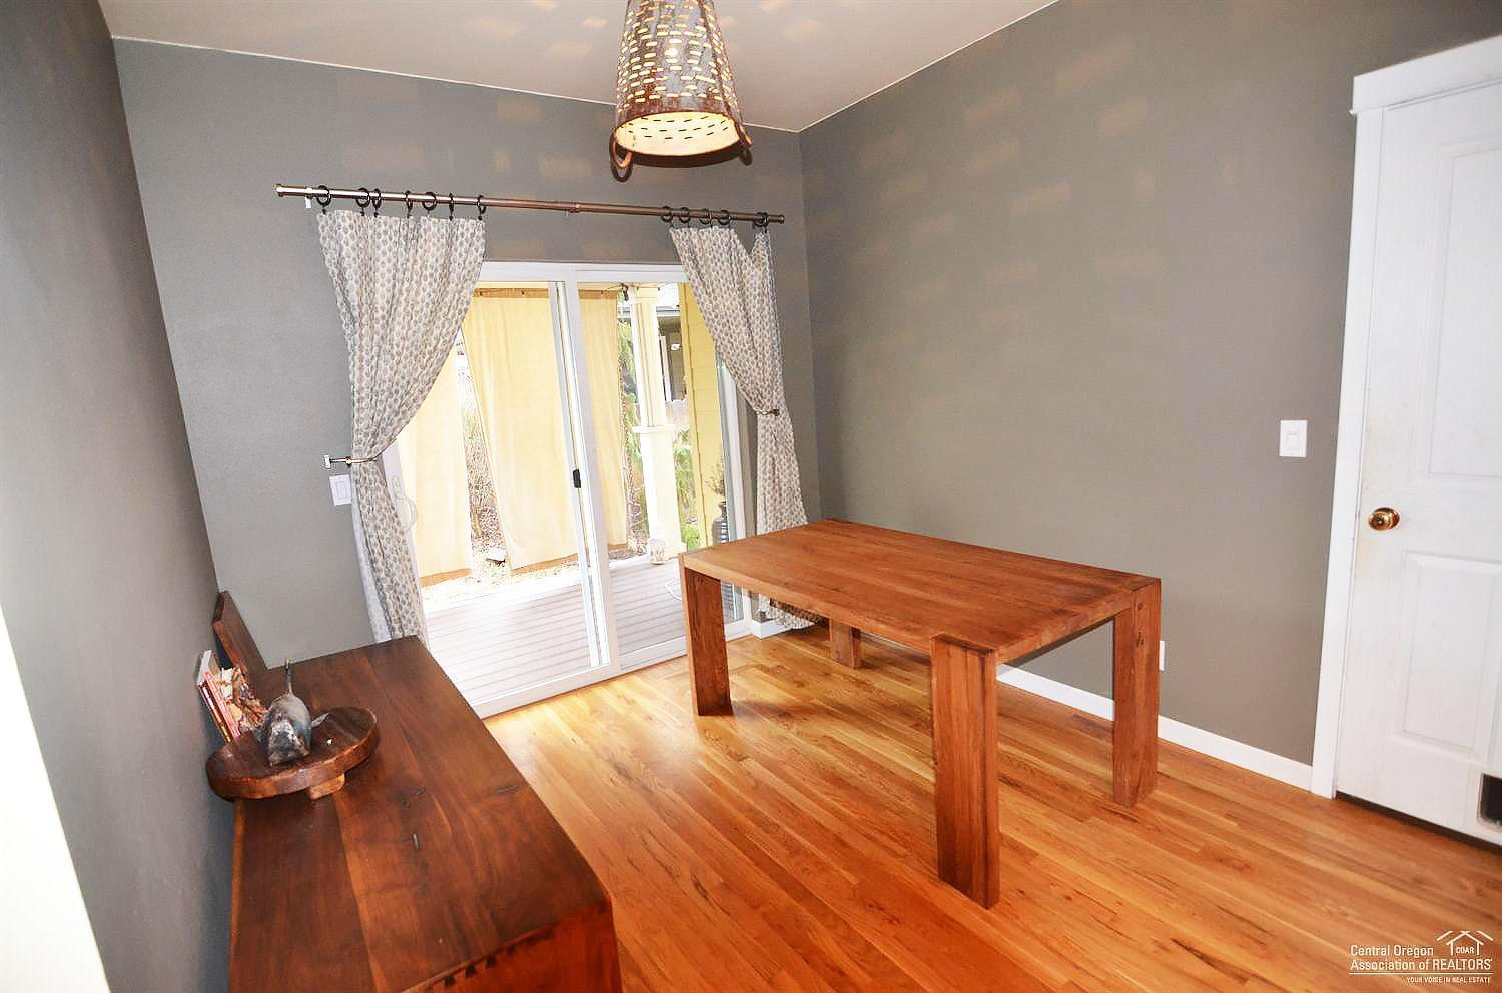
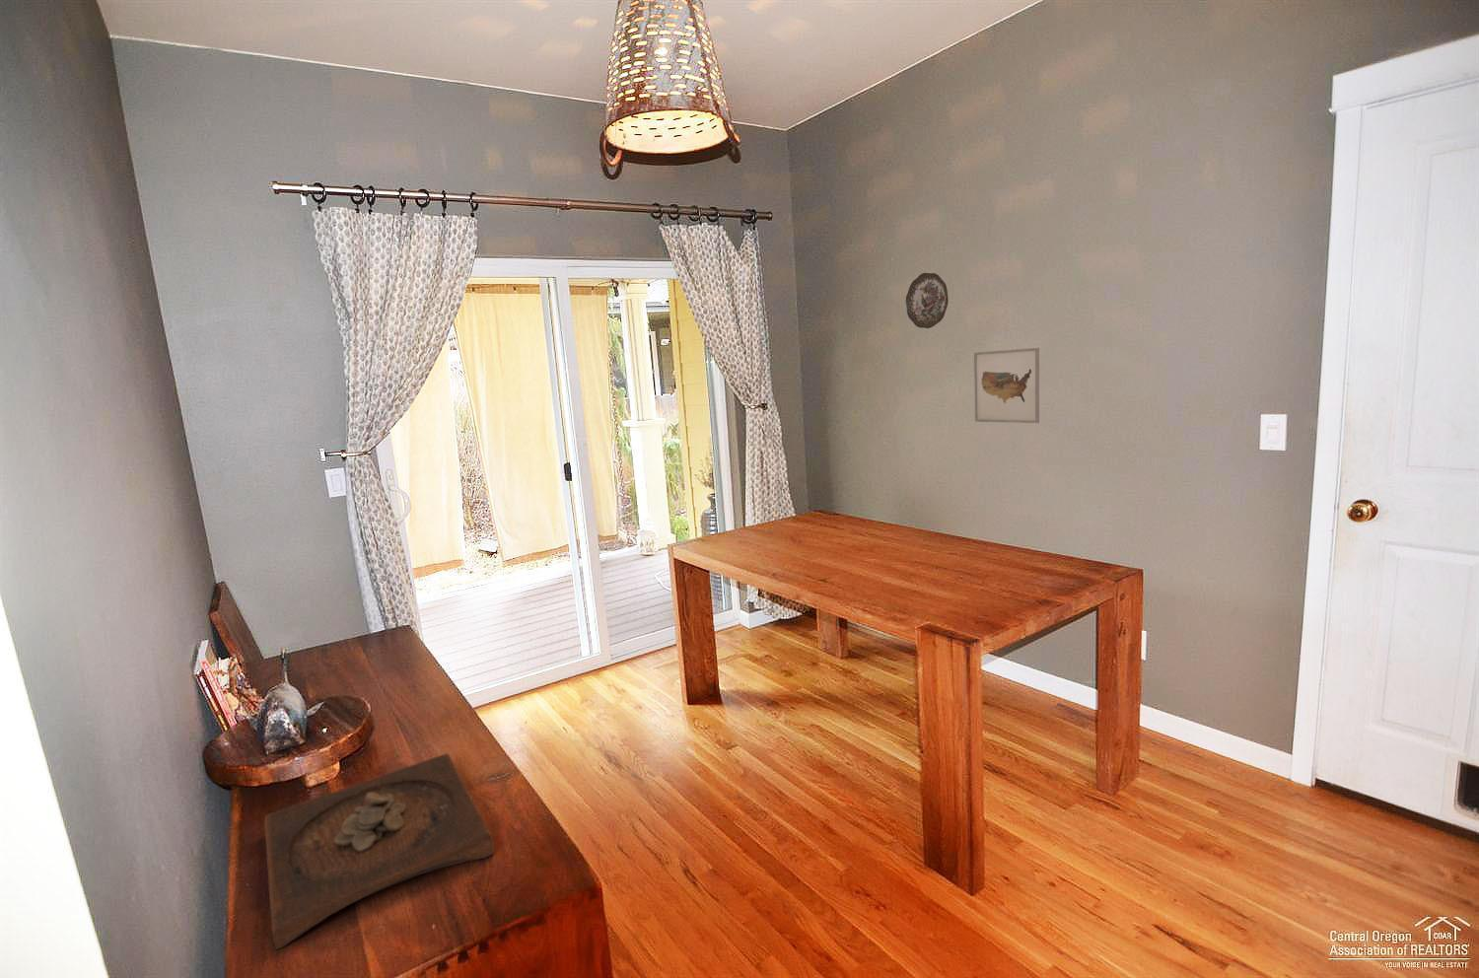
+ wall art [974,347,1040,424]
+ decorative plate [905,272,950,330]
+ wooden tray [263,752,494,951]
